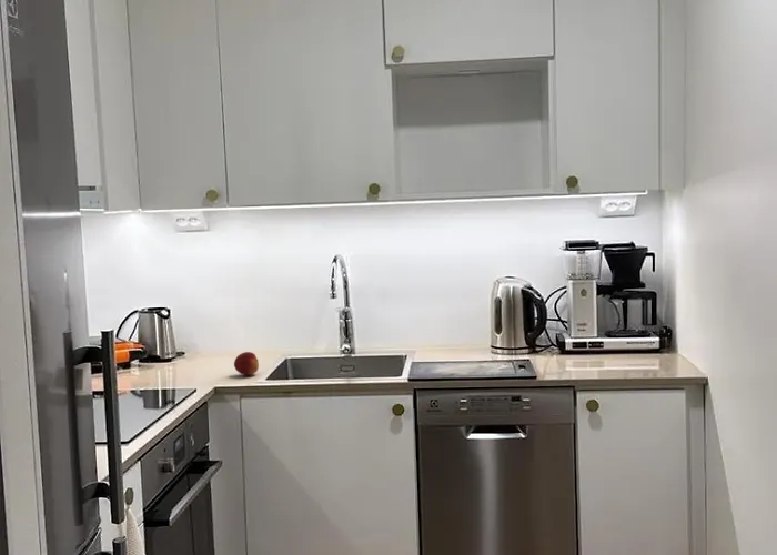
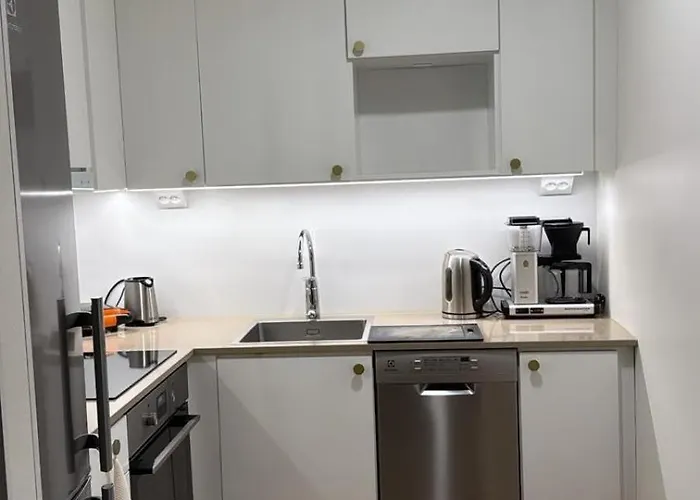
- apple [233,351,260,376]
